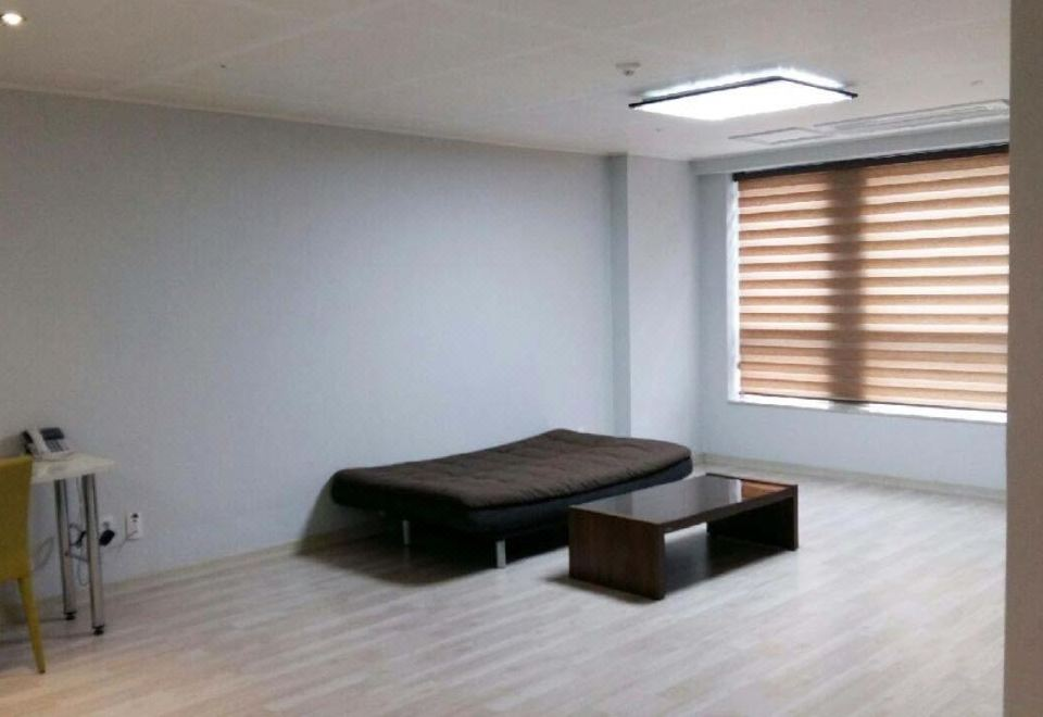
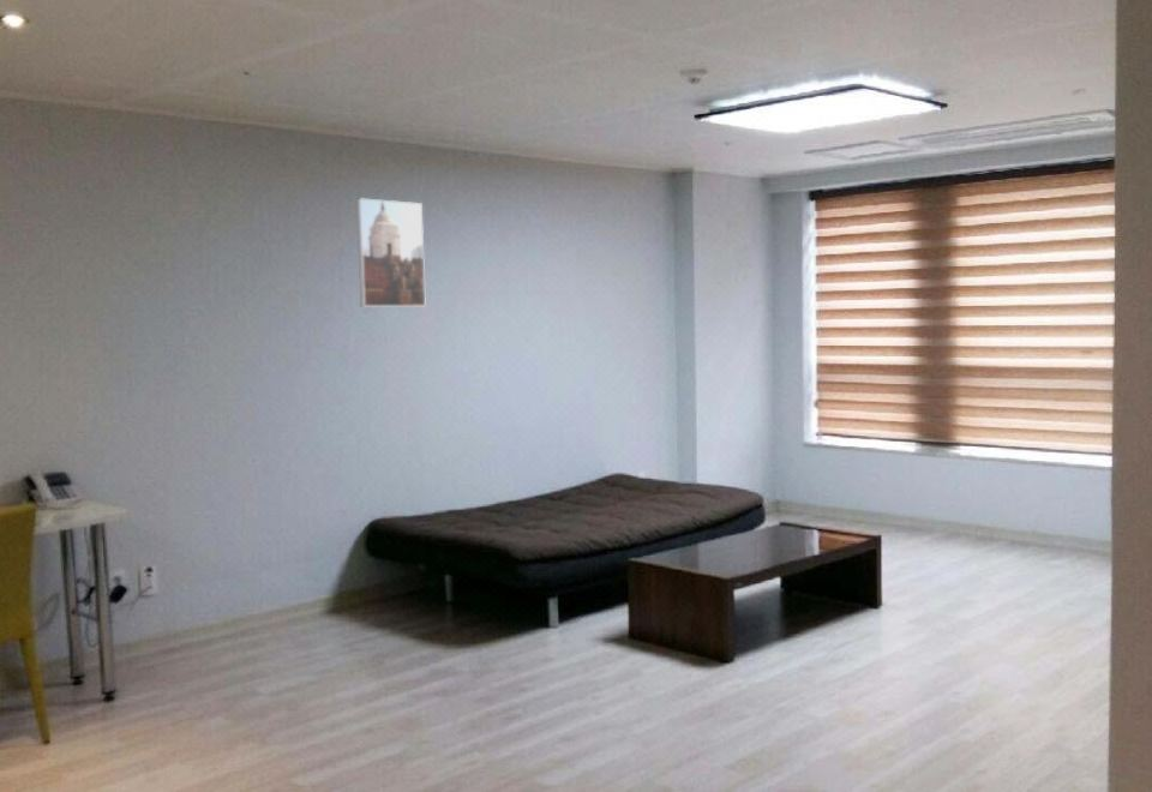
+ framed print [355,197,427,308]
